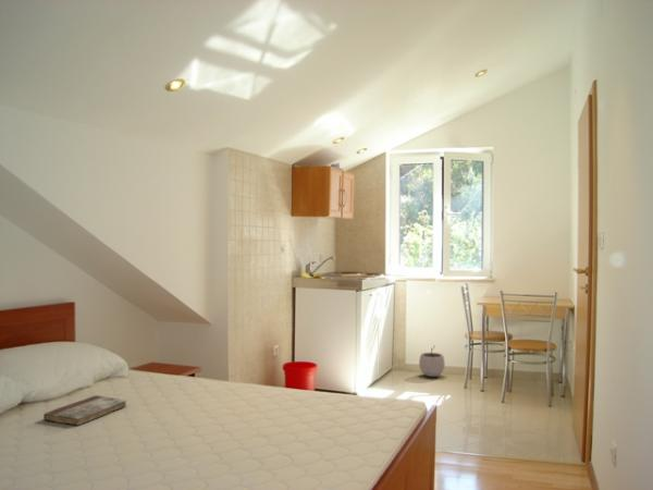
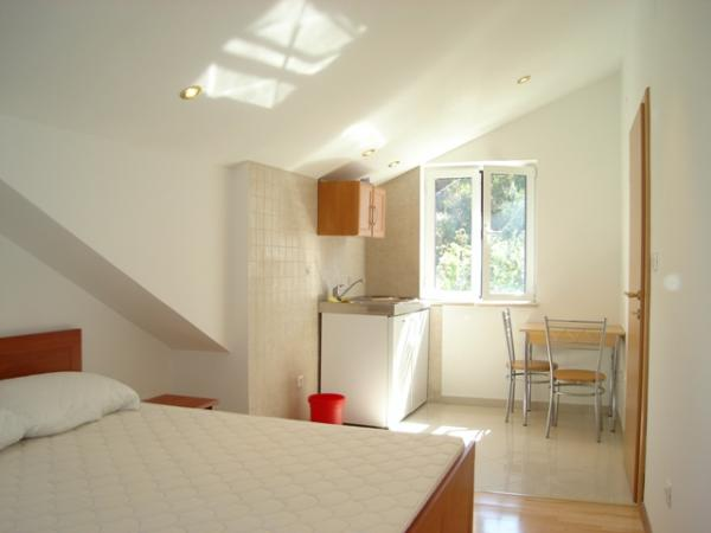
- book [42,394,127,427]
- plant pot [418,345,446,378]
